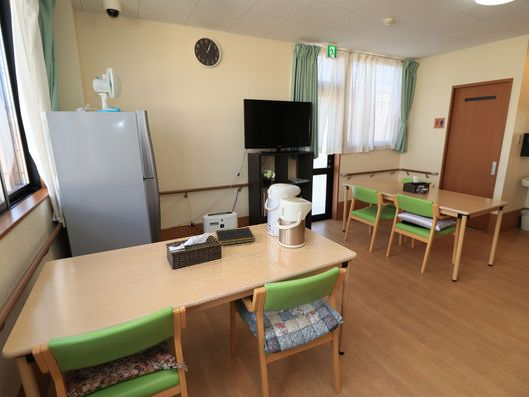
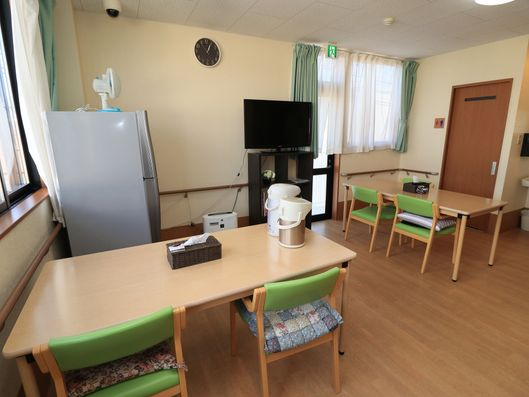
- notepad [214,226,256,246]
